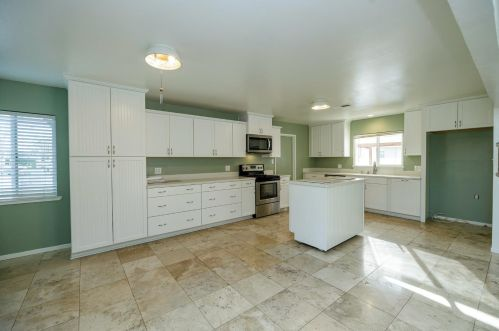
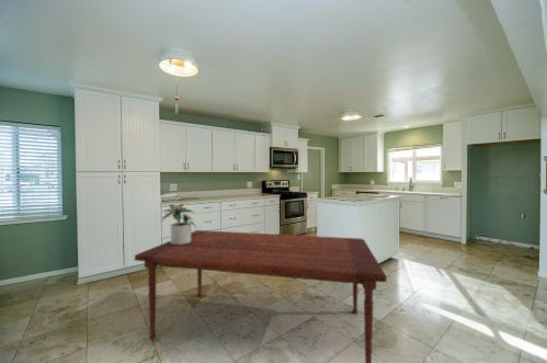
+ potted plant [160,203,198,245]
+ dining table [134,229,388,363]
